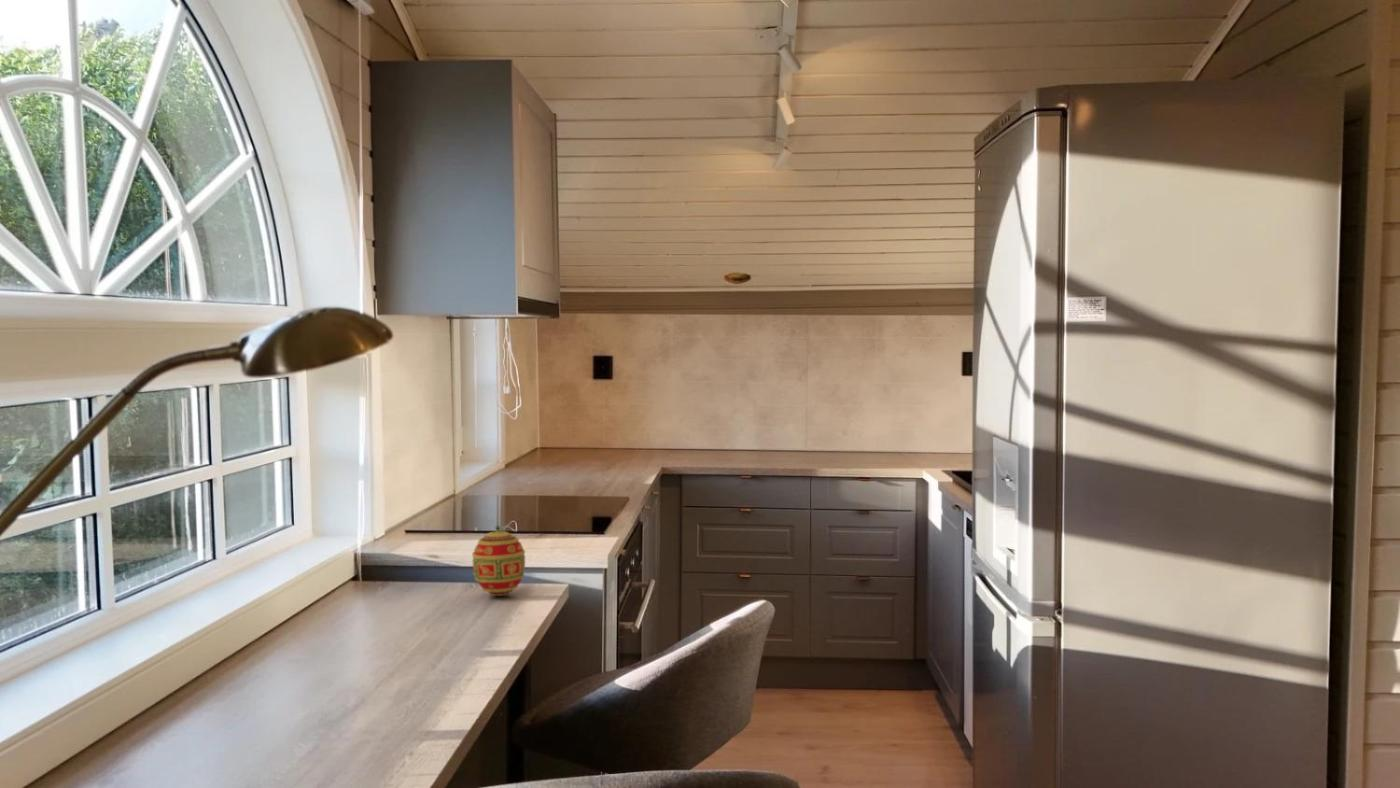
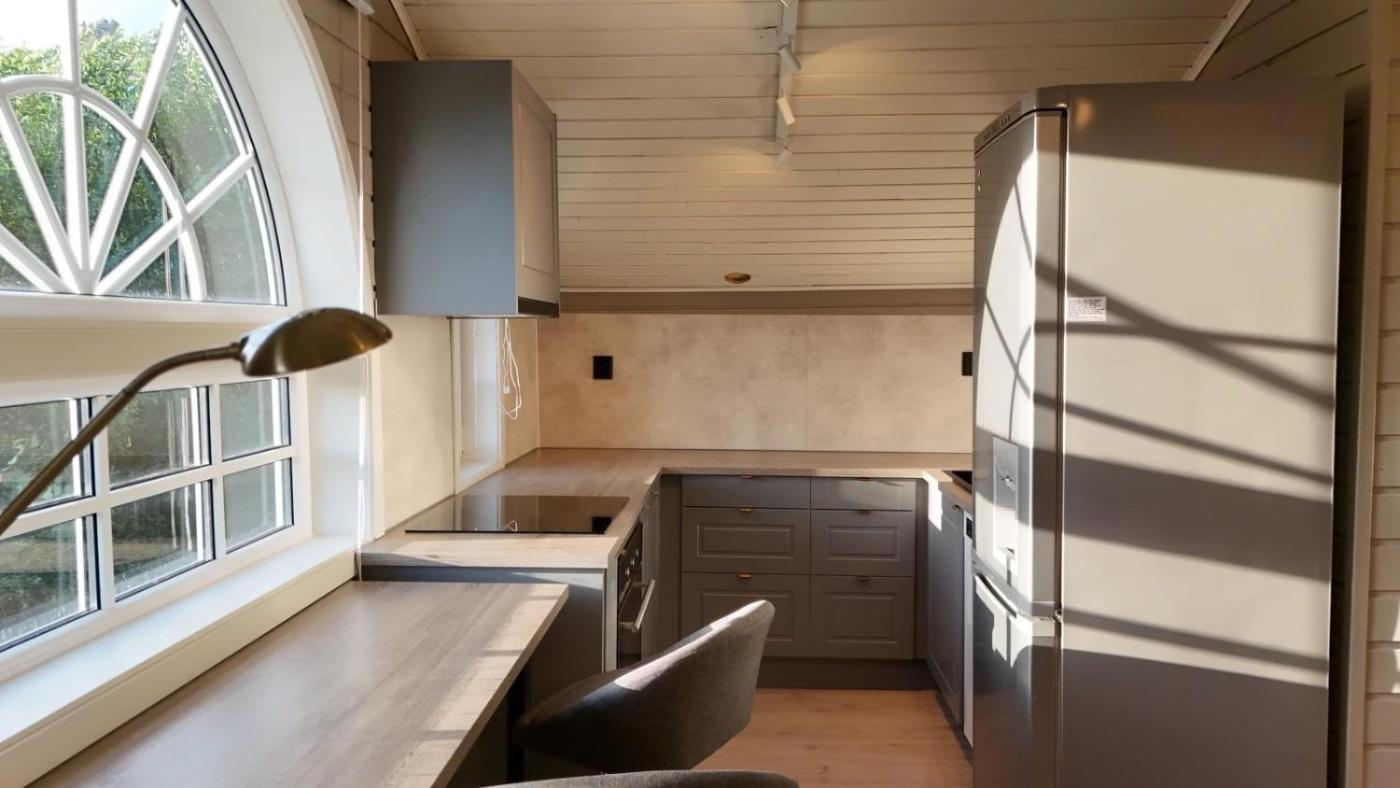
- decorative egg [471,524,526,597]
